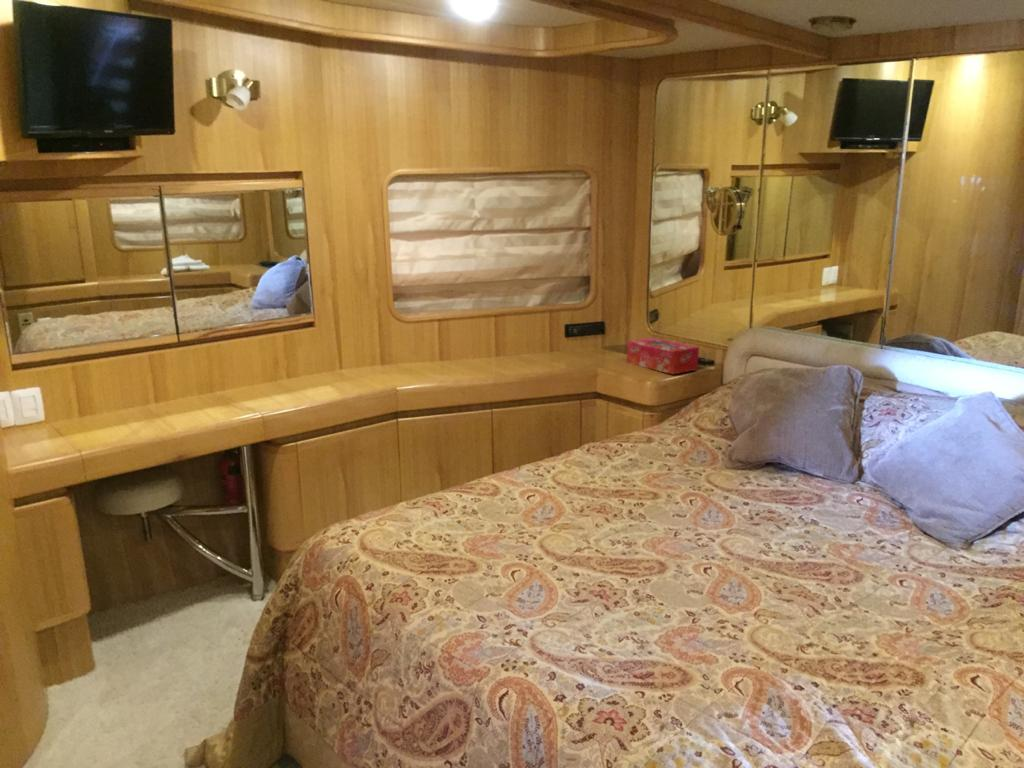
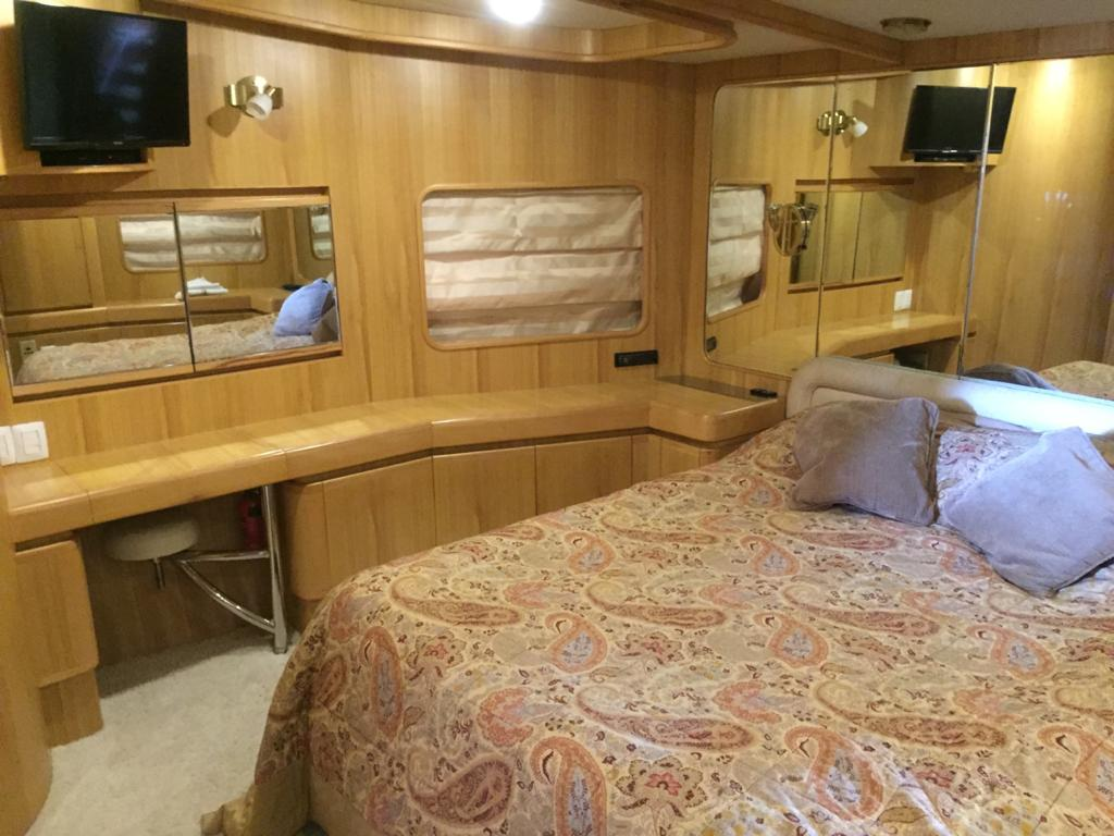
- tissue box [626,337,700,375]
